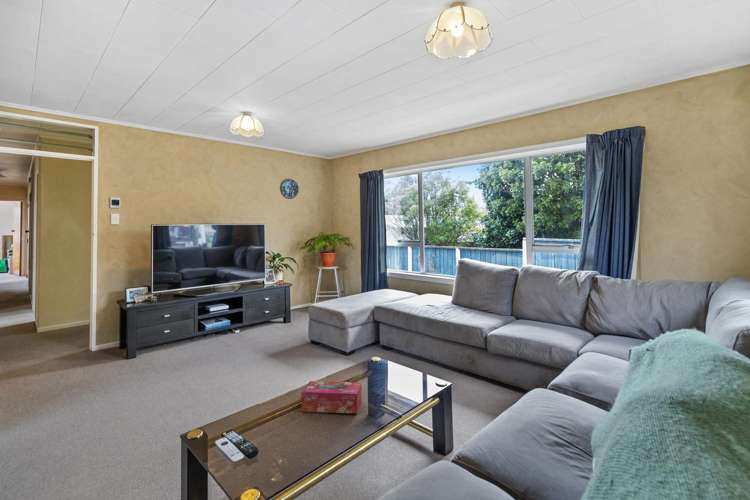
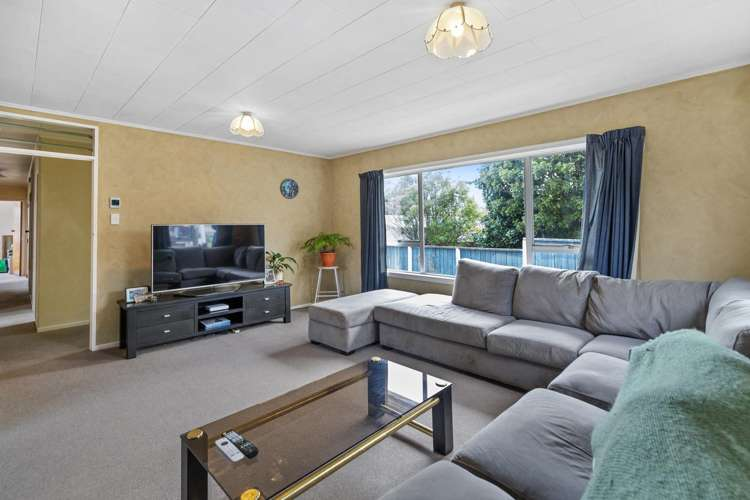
- tissue box [300,380,363,414]
